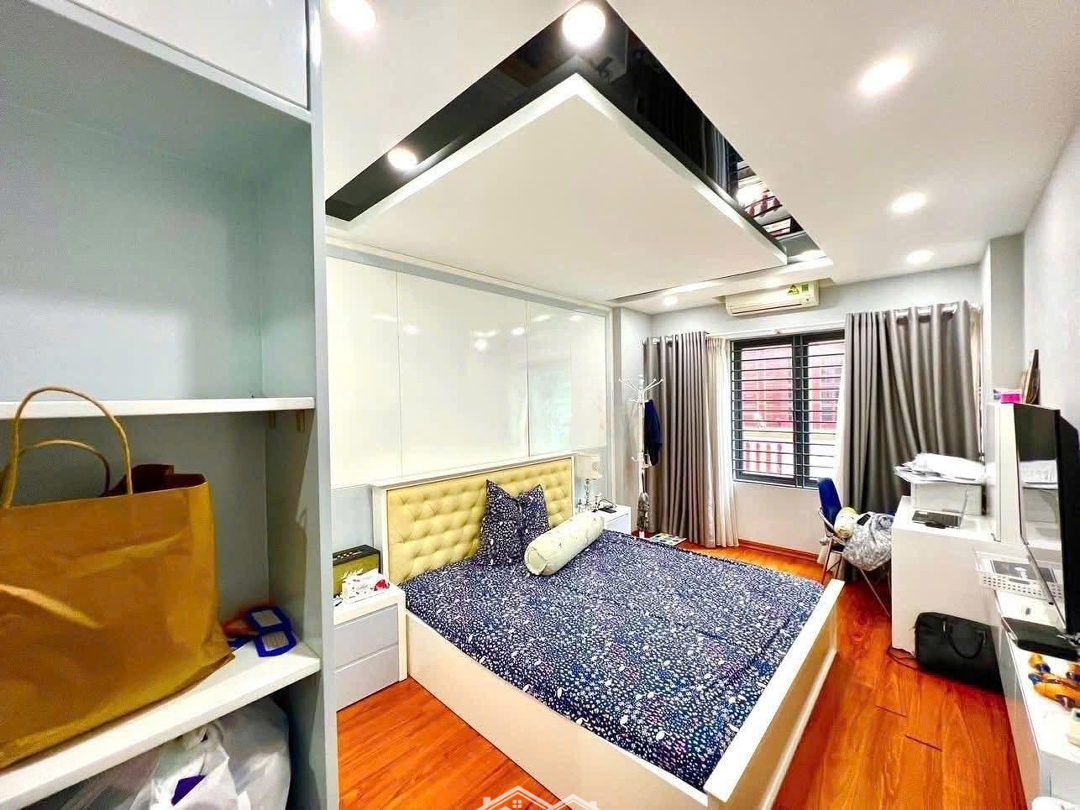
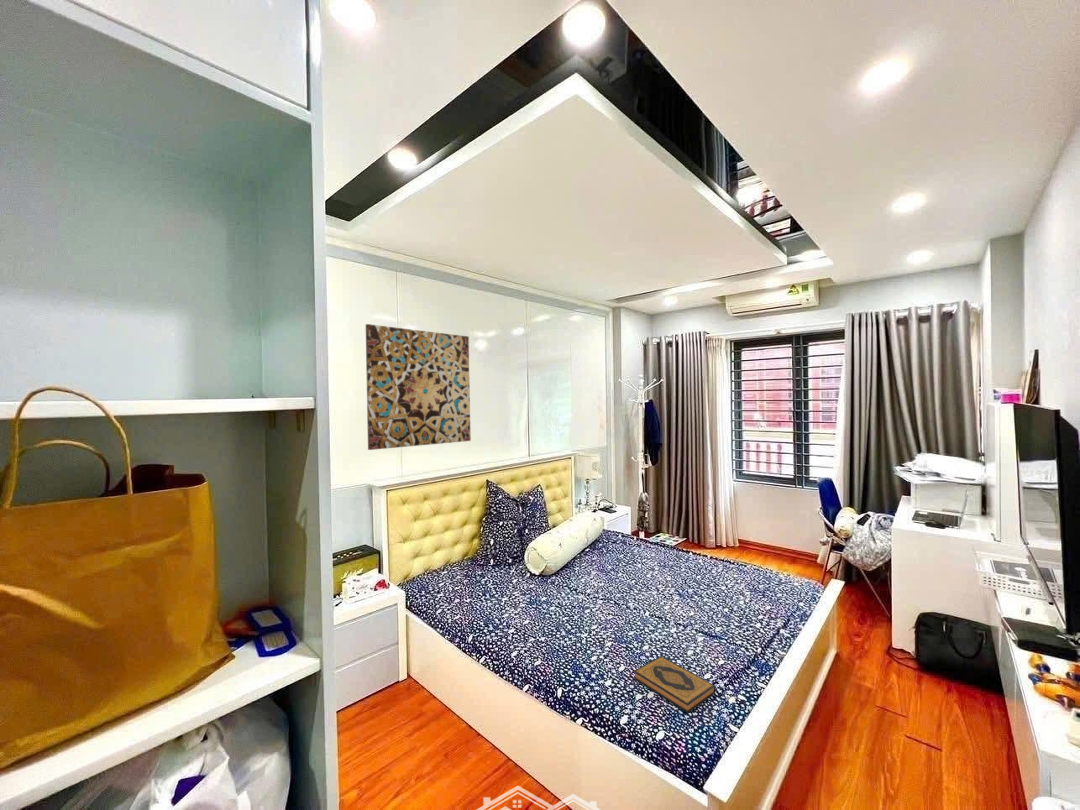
+ hardback book [633,655,716,714]
+ wall art [365,323,472,451]
